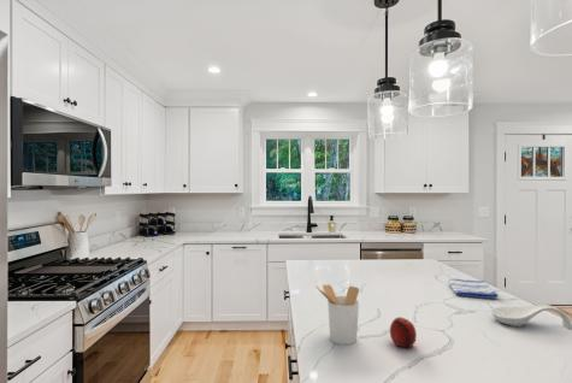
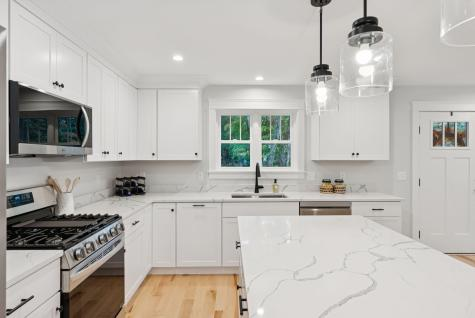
- fruit [389,316,418,348]
- dish towel [448,277,499,300]
- utensil holder [314,283,360,346]
- spoon rest [489,304,572,331]
